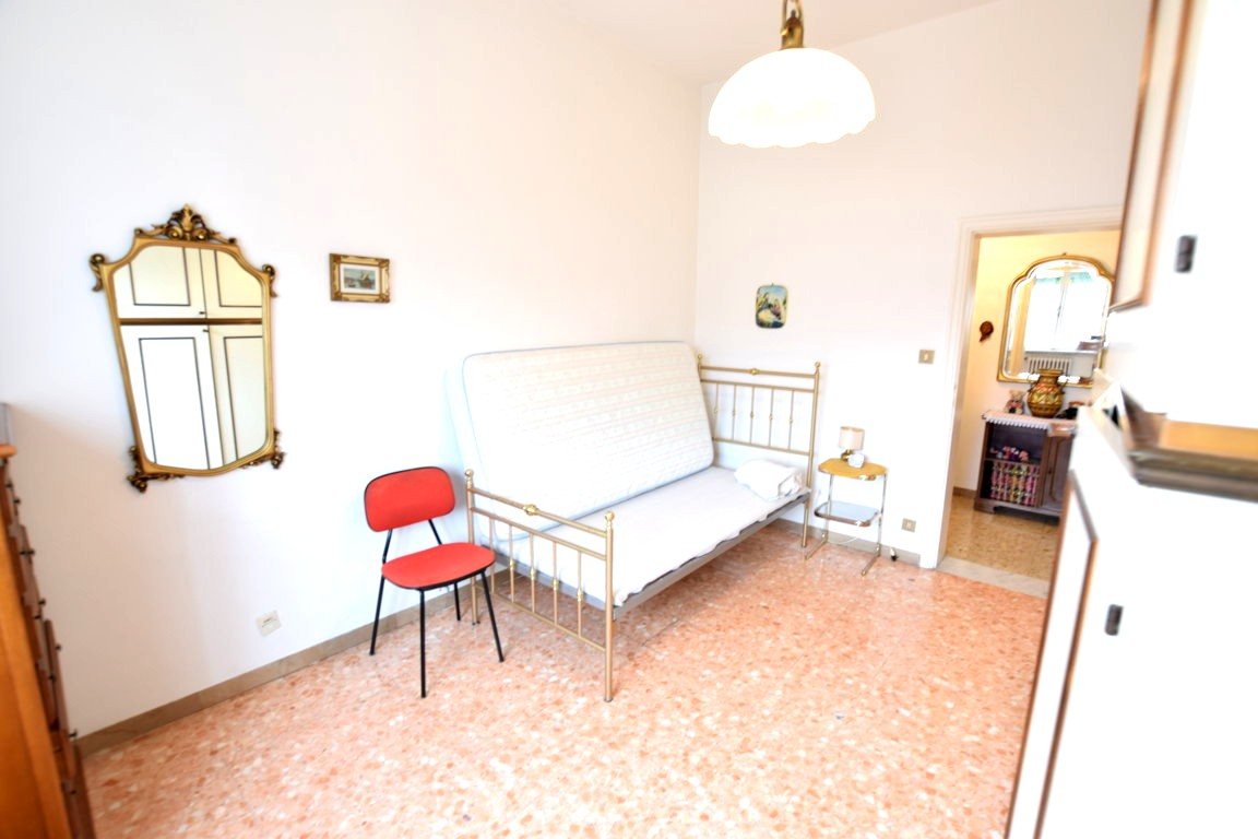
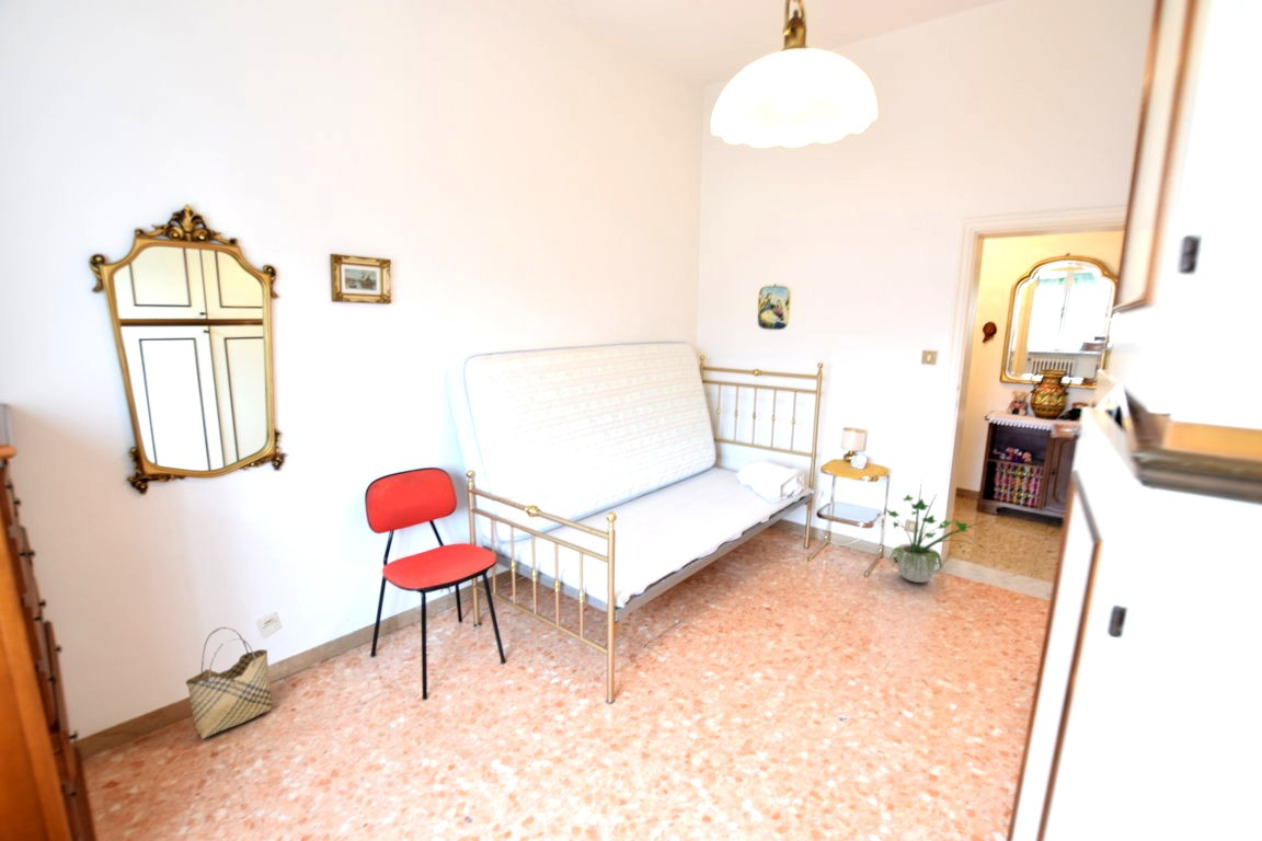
+ potted plant [885,477,998,584]
+ woven basket [184,626,273,740]
